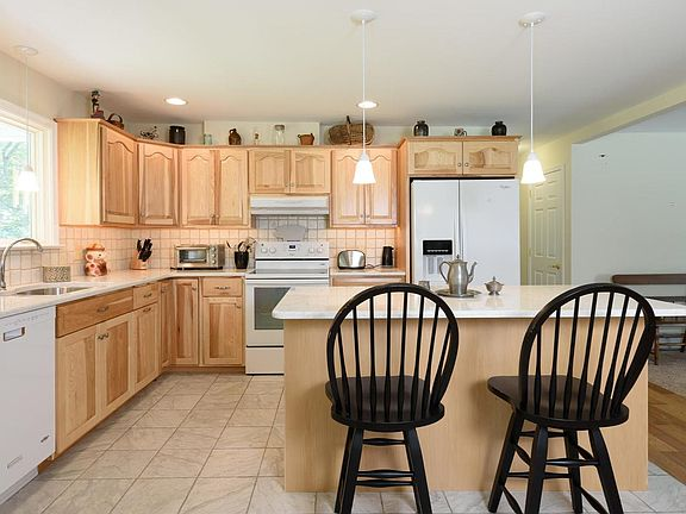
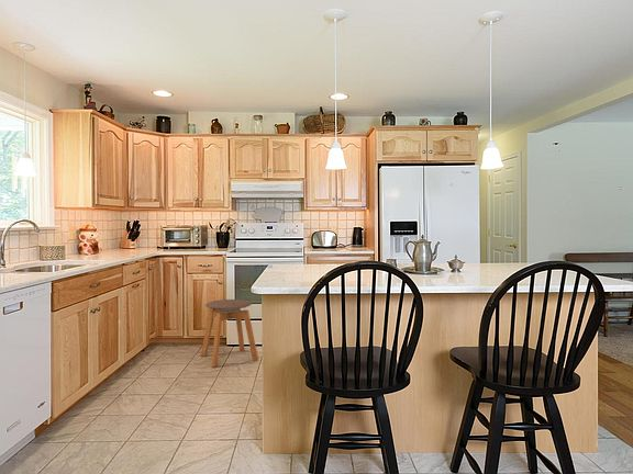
+ stool [200,298,259,369]
